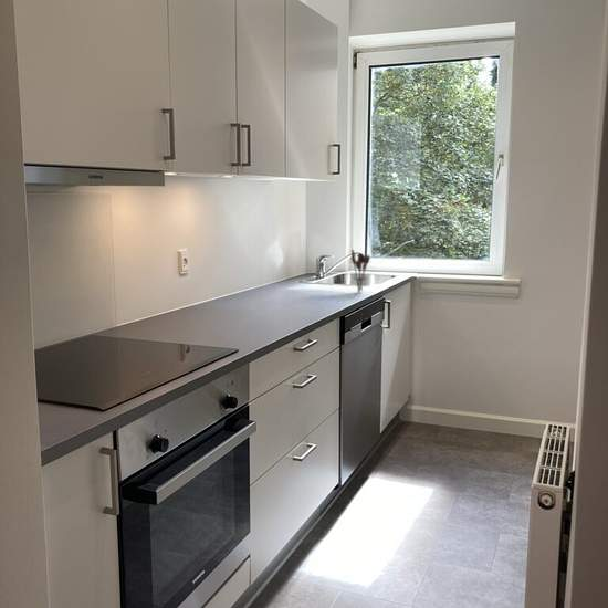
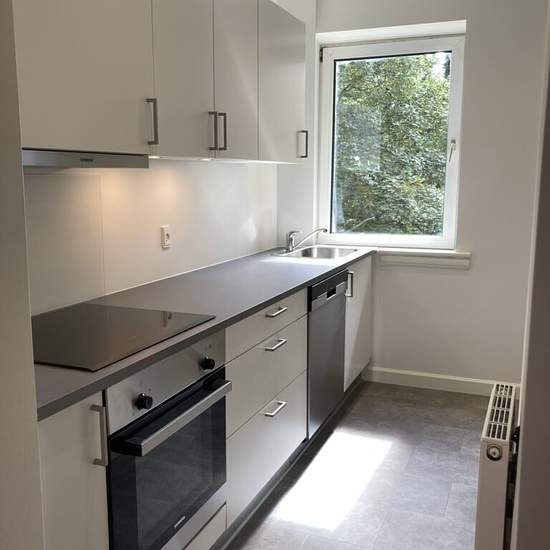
- utensil holder [350,249,371,293]
